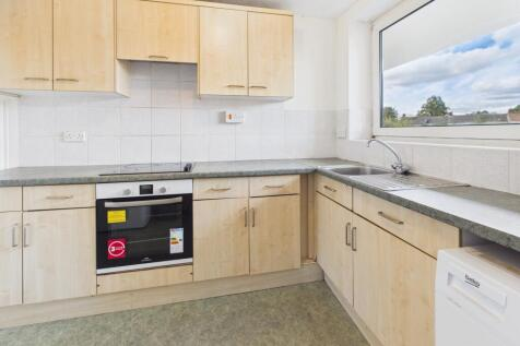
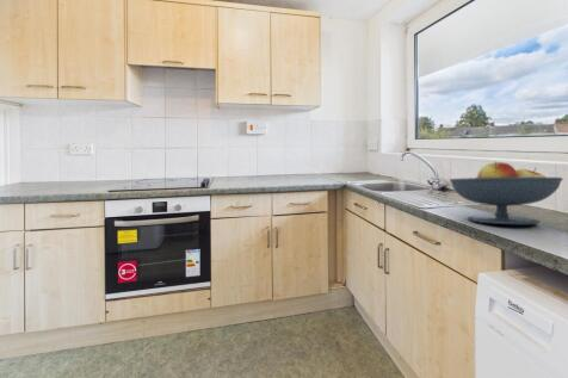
+ fruit bowl [449,161,564,225]
